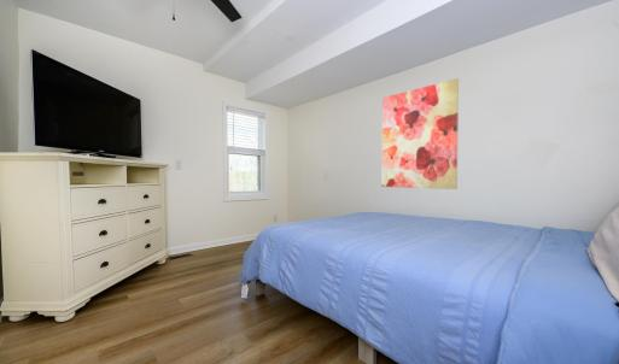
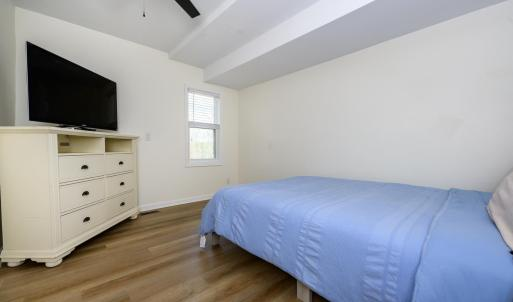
- wall art [381,77,460,190]
